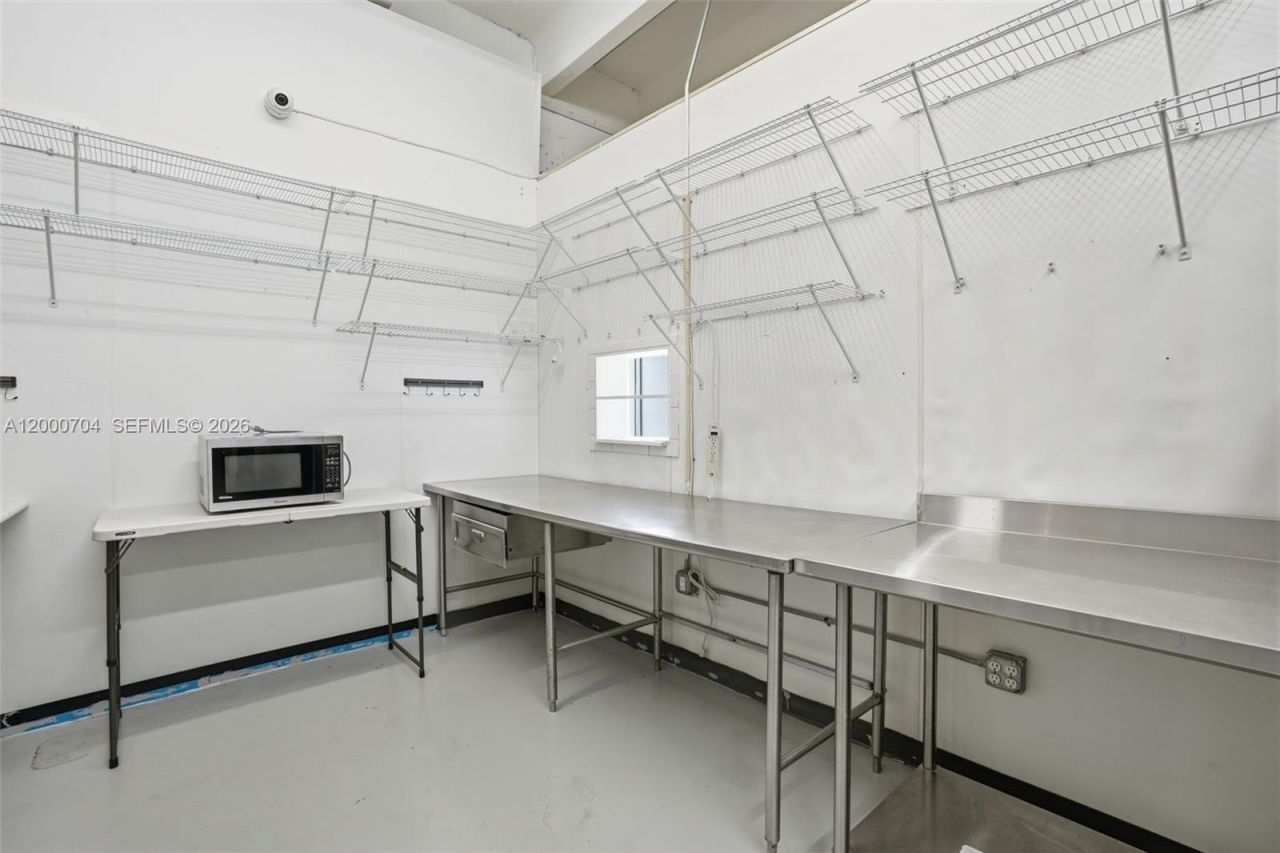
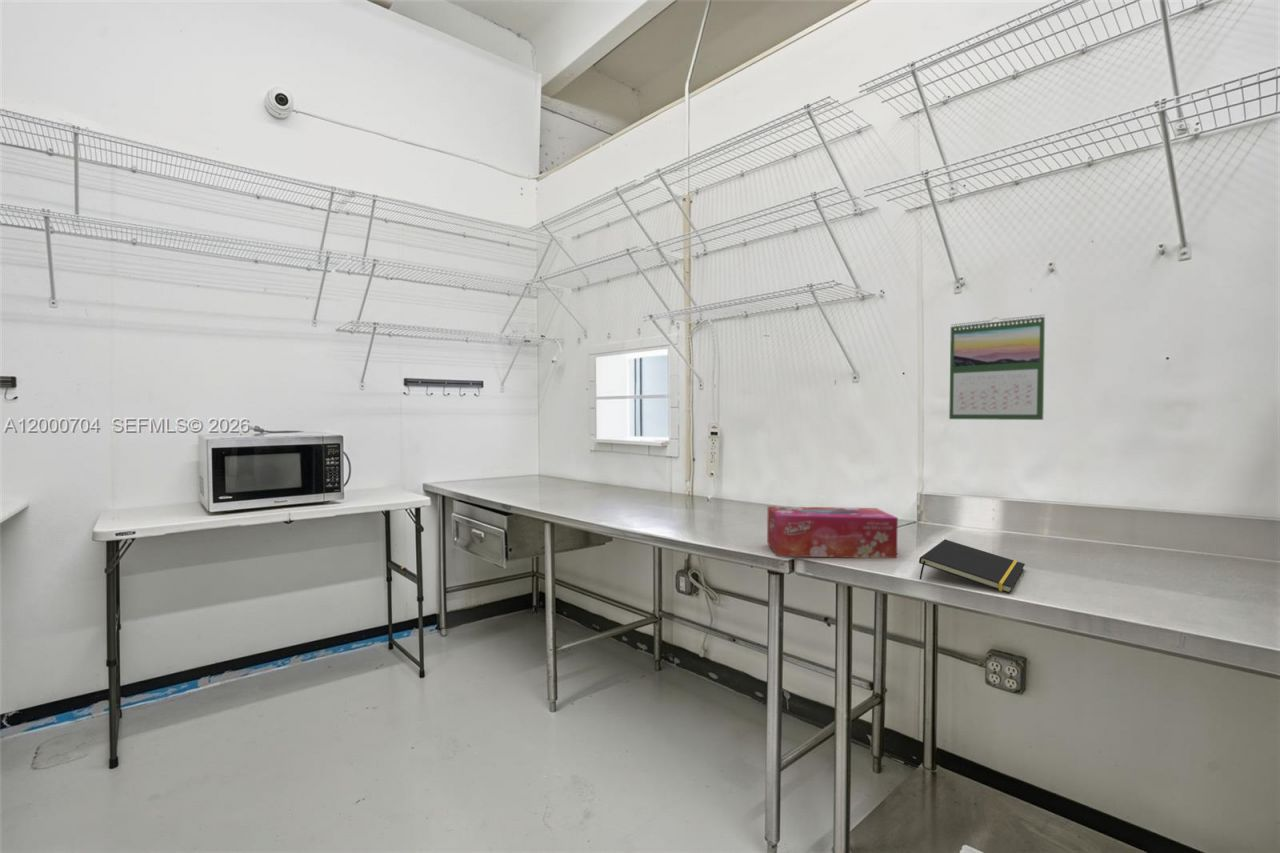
+ tissue box [766,505,899,559]
+ notepad [918,539,1026,594]
+ calendar [948,313,1046,421]
